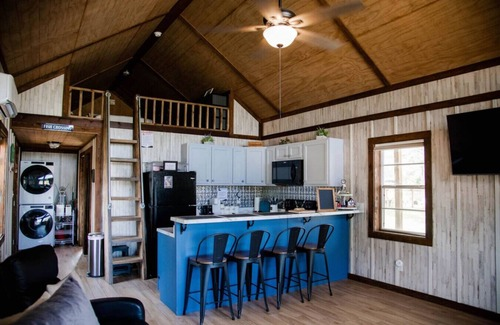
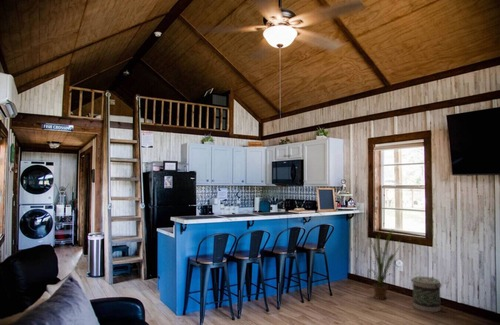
+ house plant [368,228,402,300]
+ basket [410,275,443,313]
